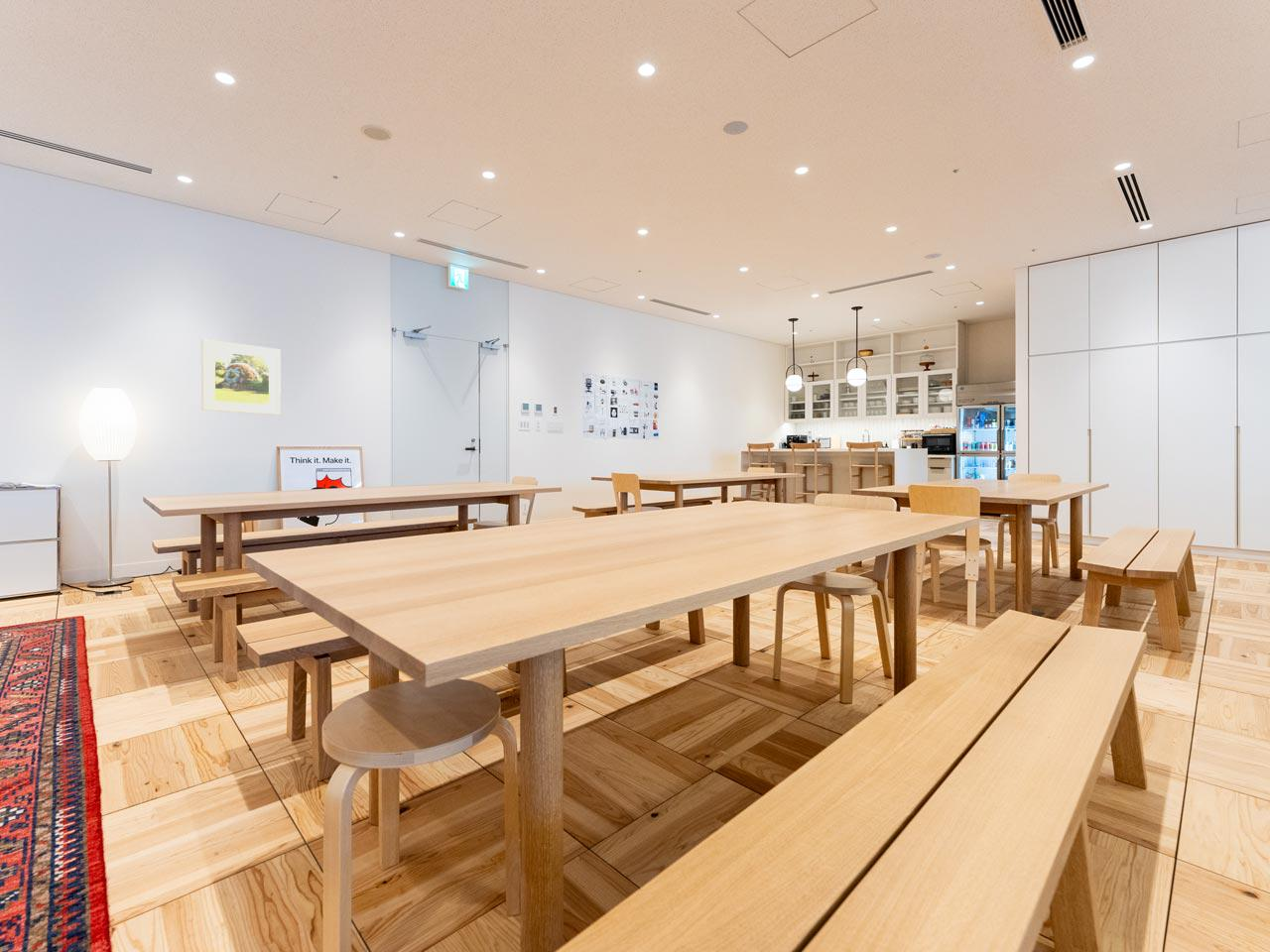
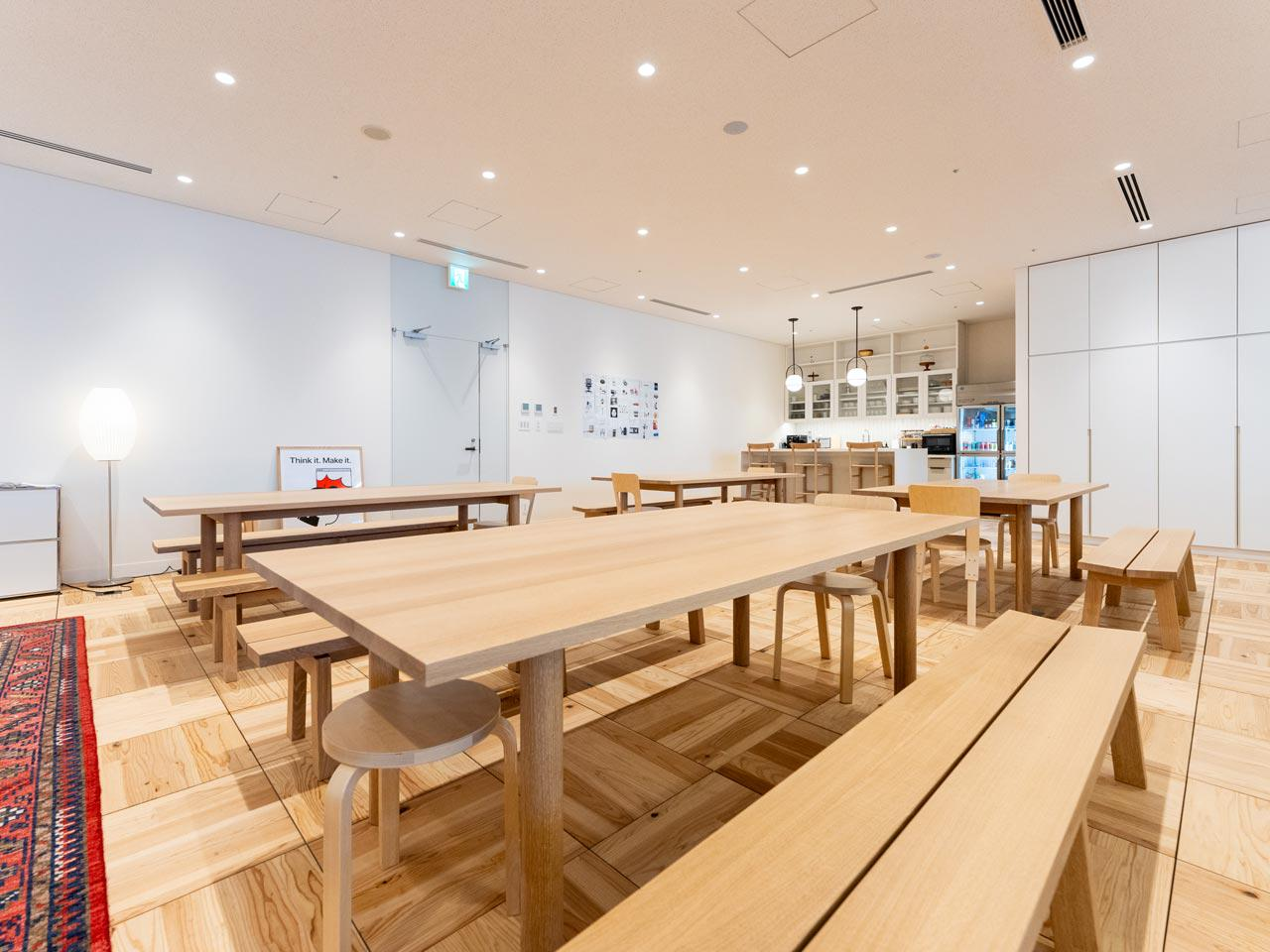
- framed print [201,338,282,416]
